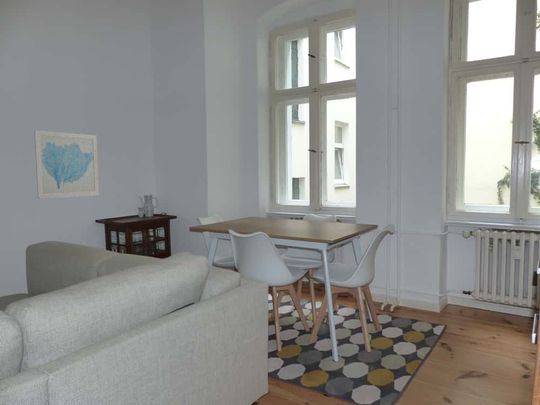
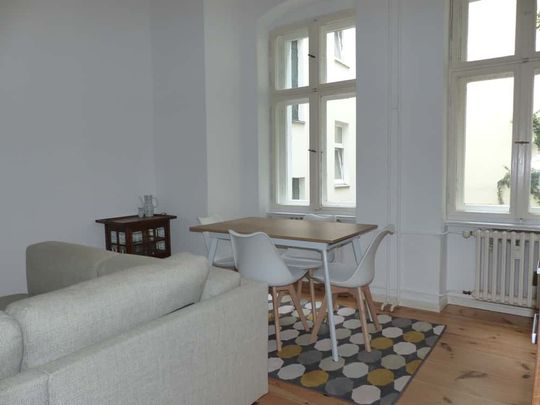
- wall art [33,129,100,200]
